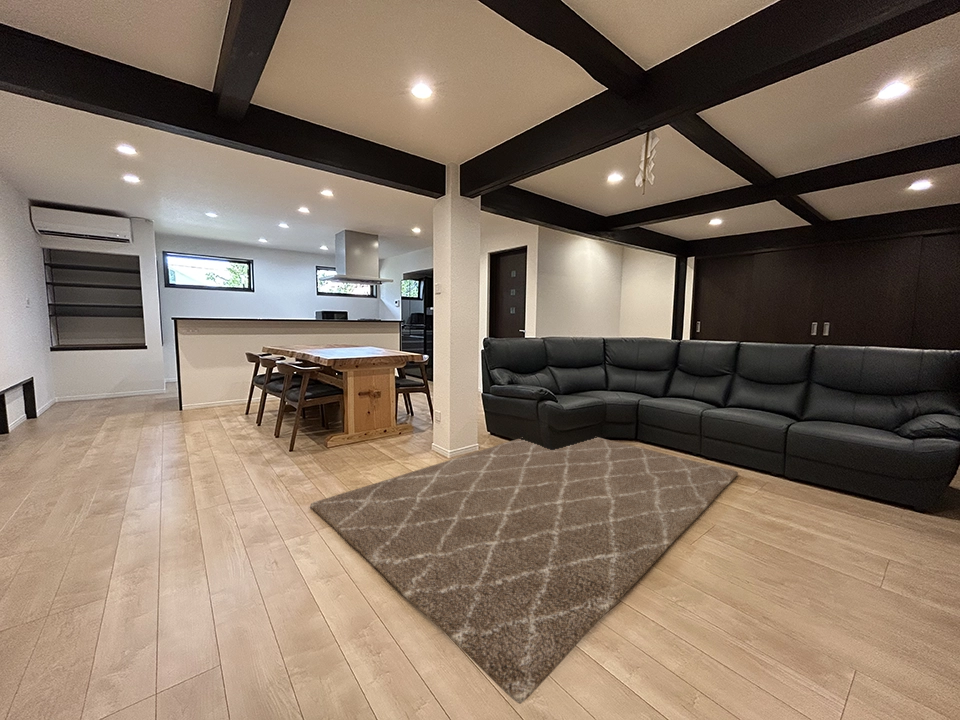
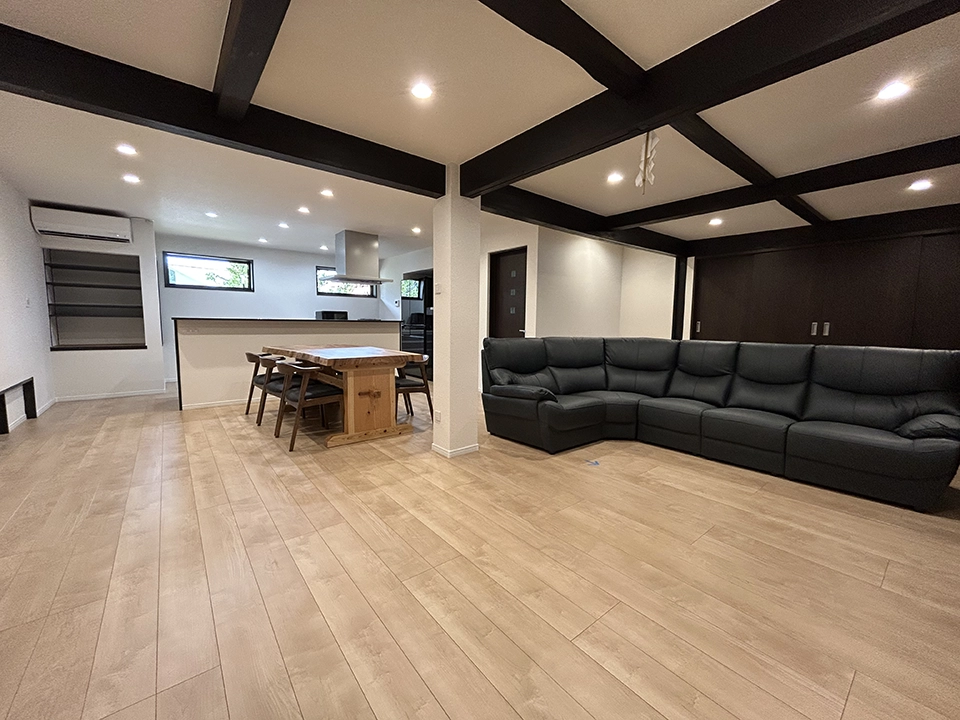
- rug [310,436,739,705]
